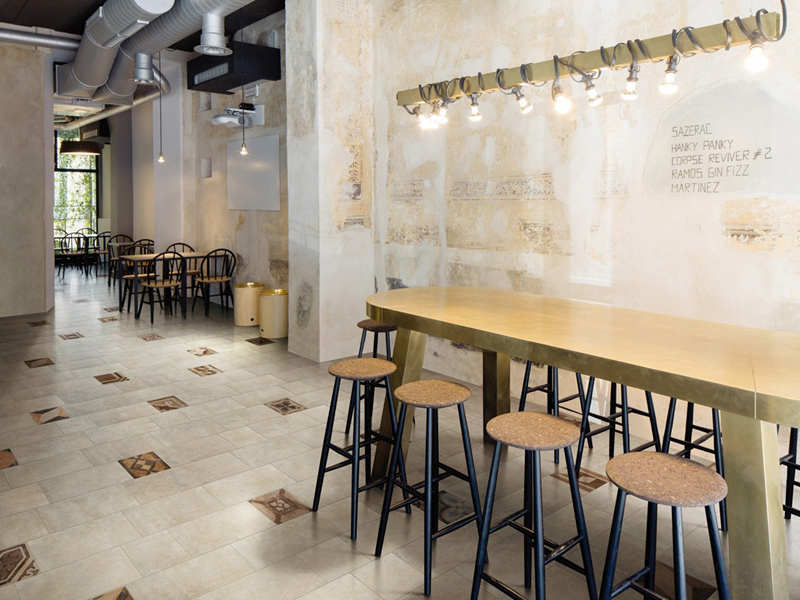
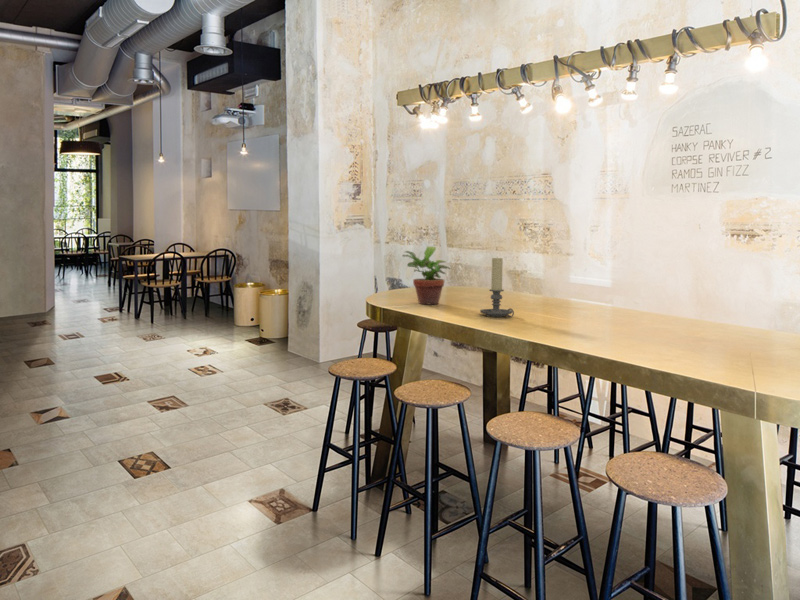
+ potted plant [401,246,453,305]
+ candle holder [479,256,515,318]
